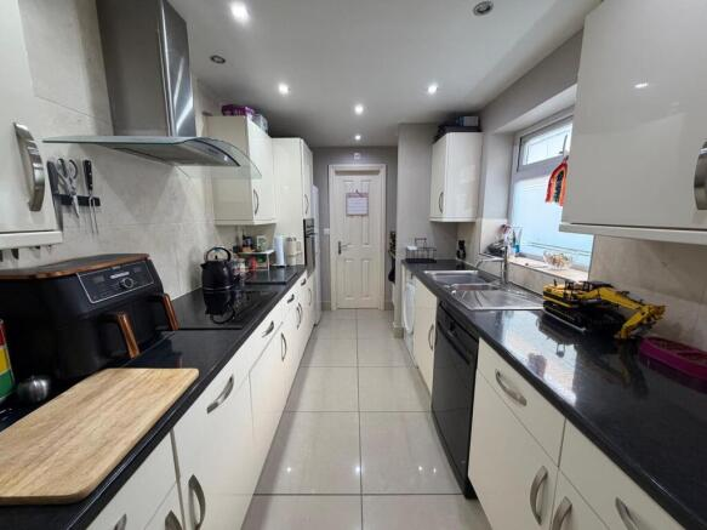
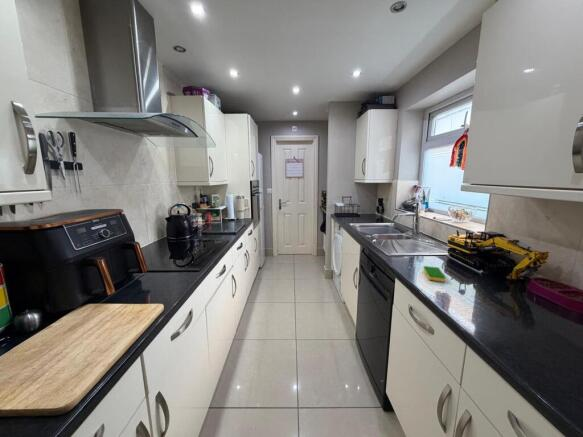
+ dish sponge [422,265,447,283]
